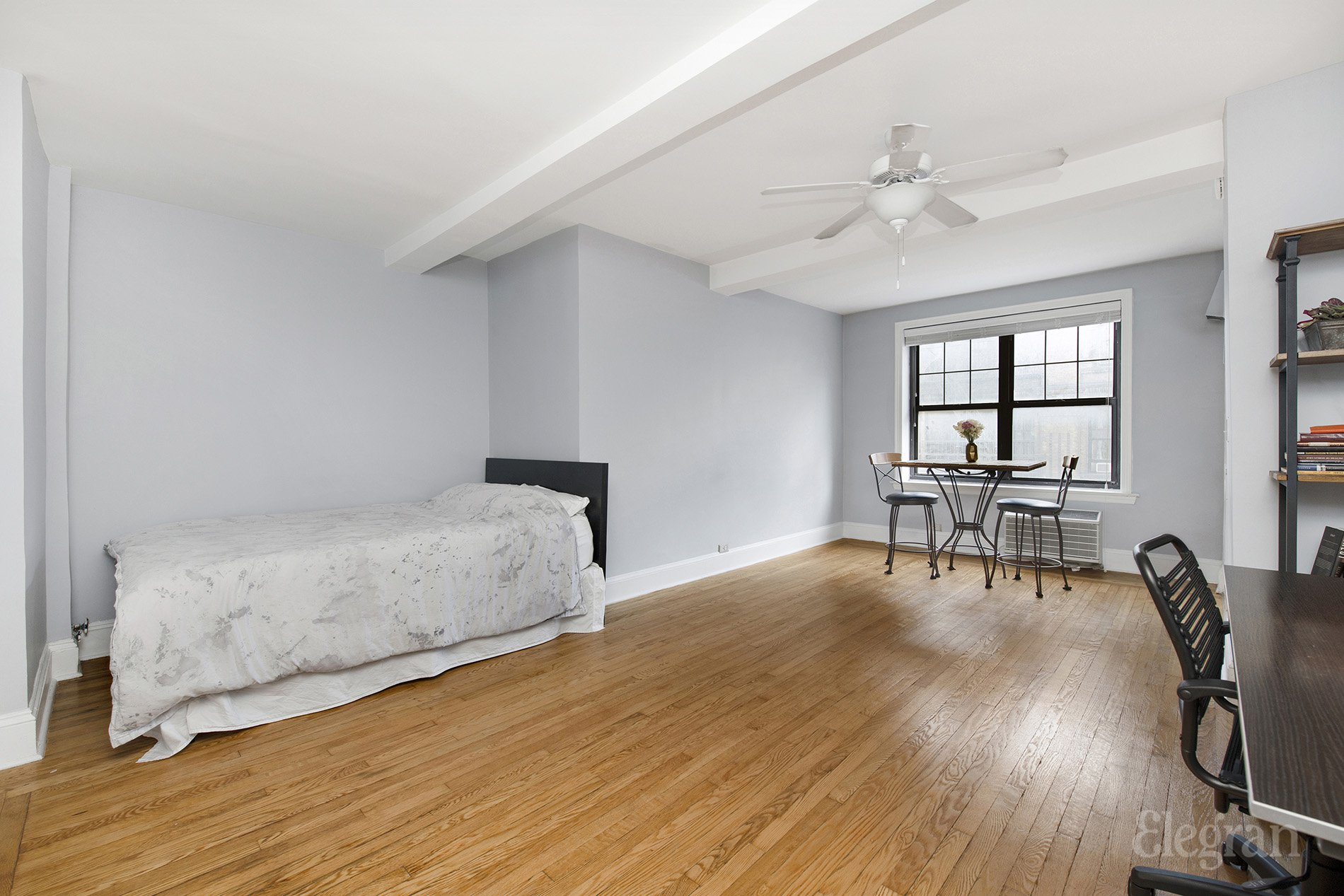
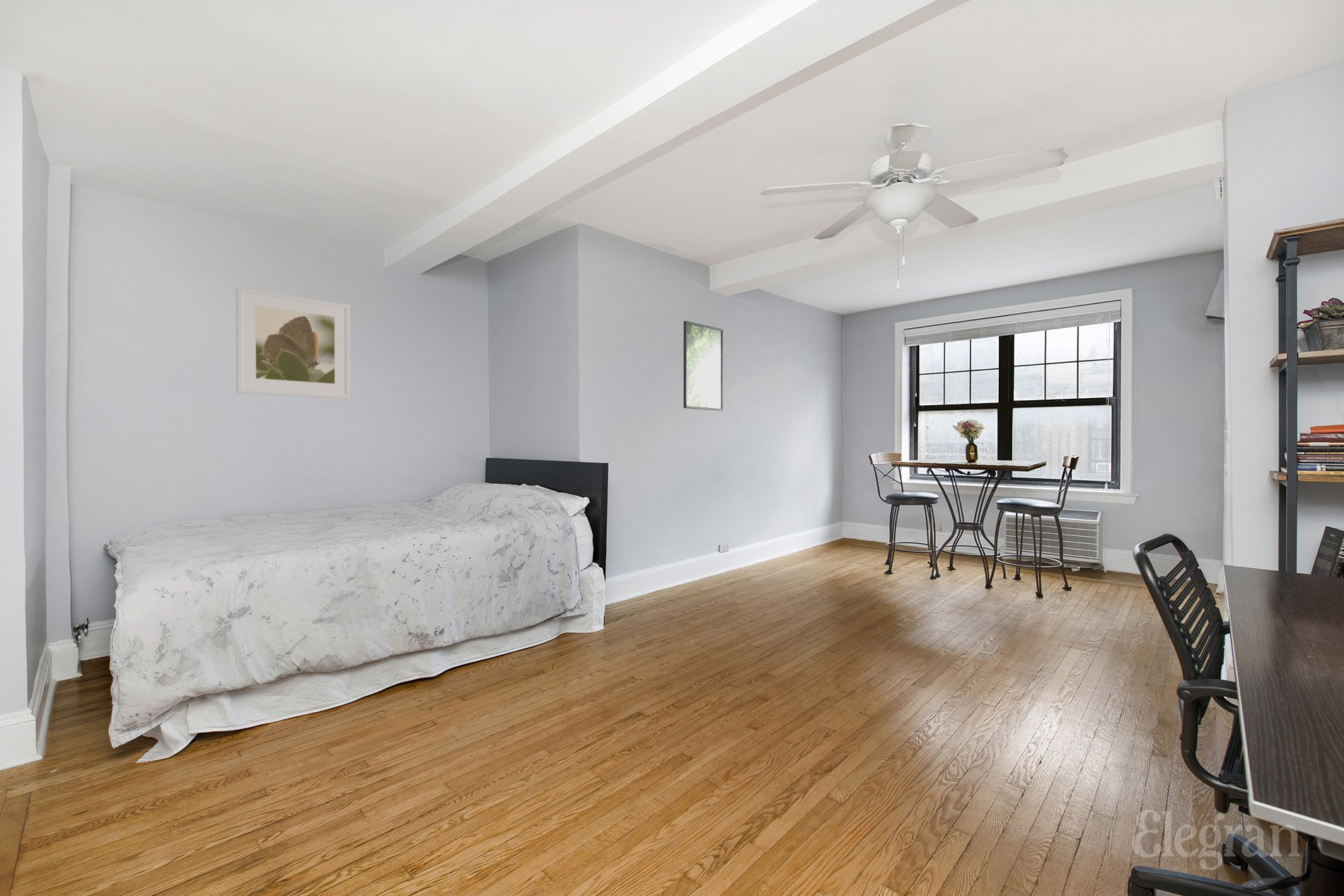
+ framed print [236,286,351,400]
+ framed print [683,320,724,412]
